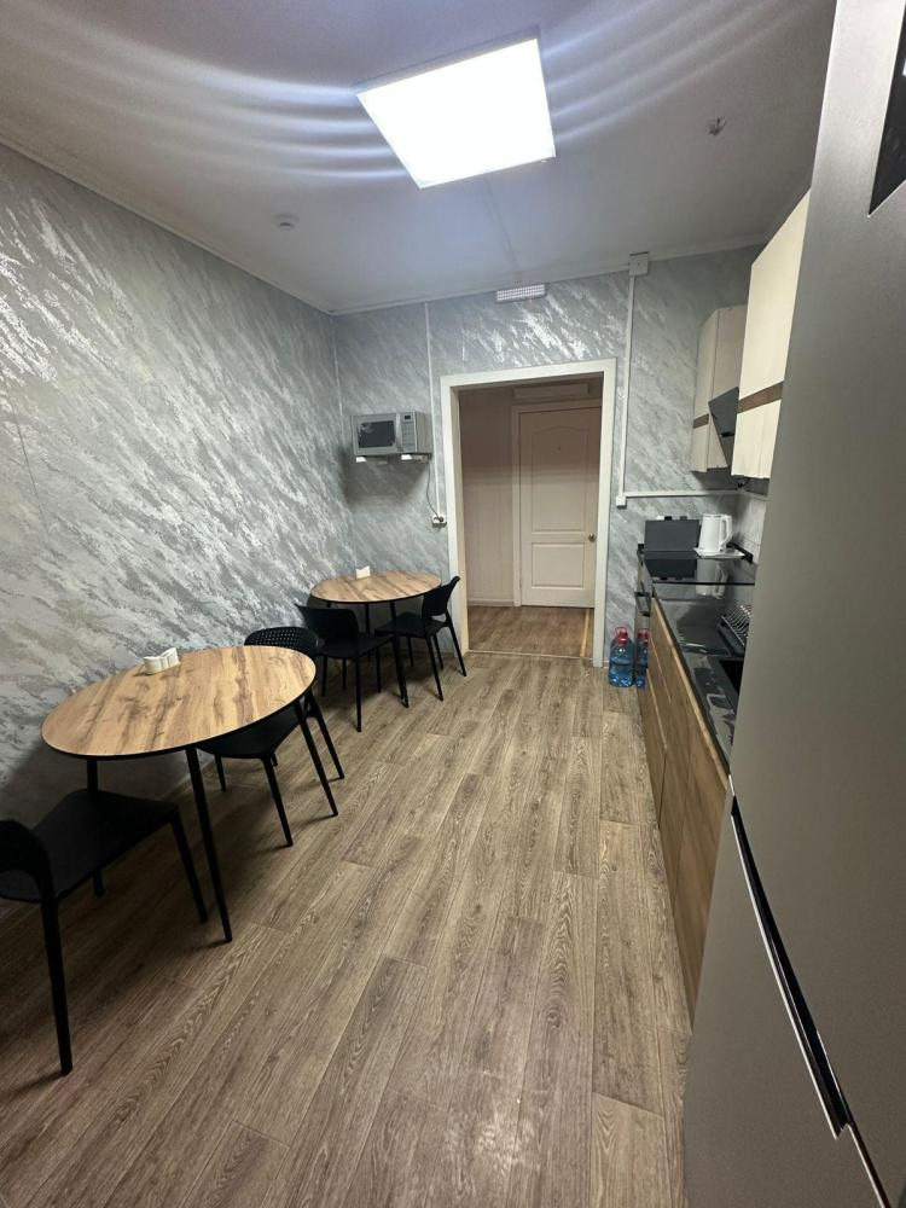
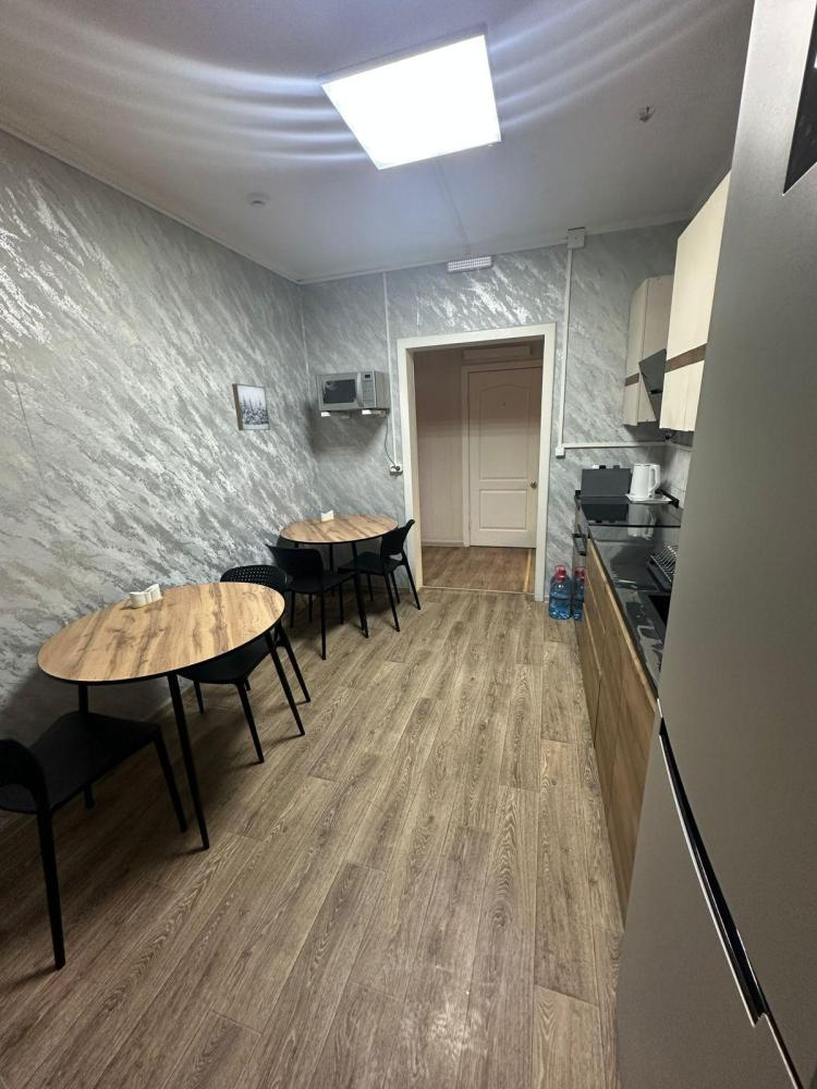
+ wall art [231,382,271,431]
